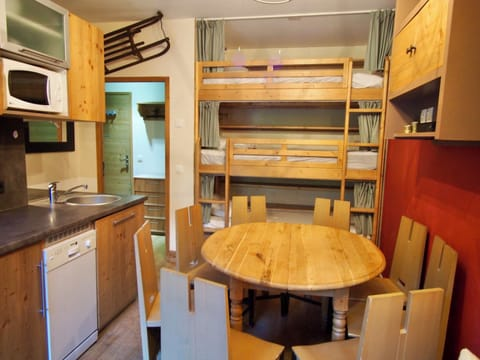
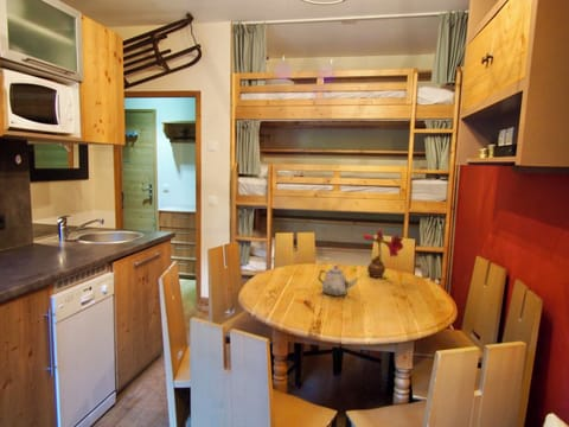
+ flower [362,228,404,279]
+ teapot [317,265,359,297]
